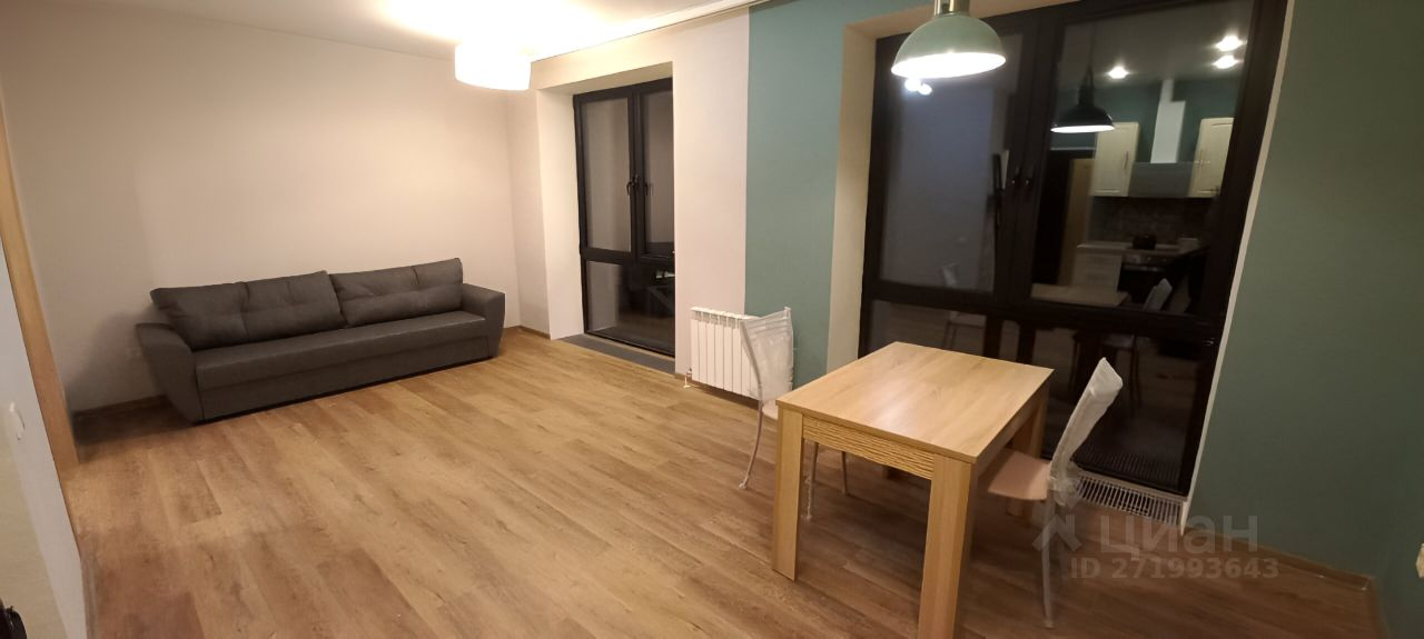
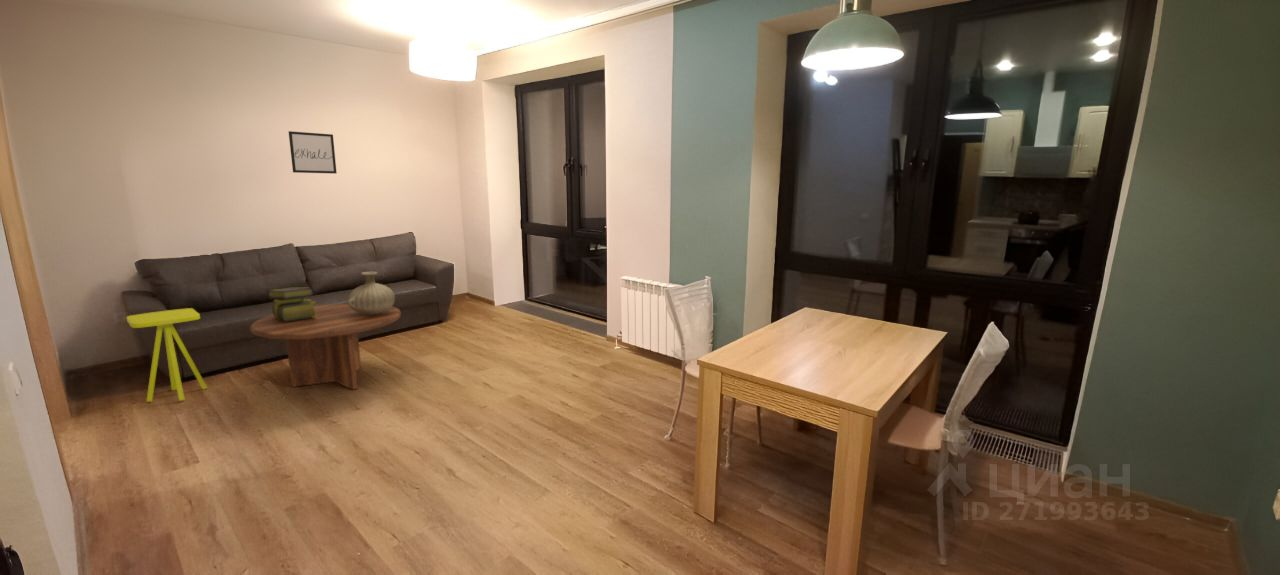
+ side table [125,307,208,403]
+ wall art [287,130,338,174]
+ coffee table [249,303,402,390]
+ stack of books [266,286,317,321]
+ vase [346,271,396,315]
